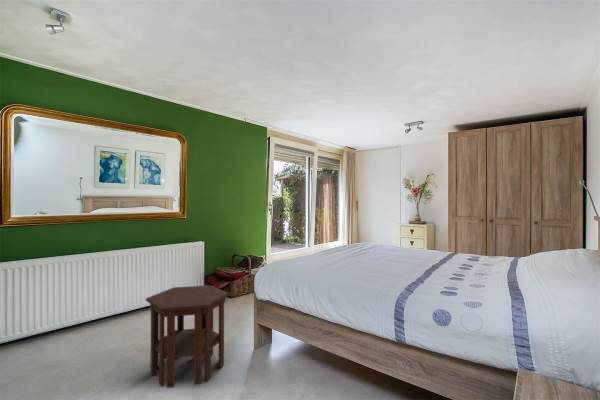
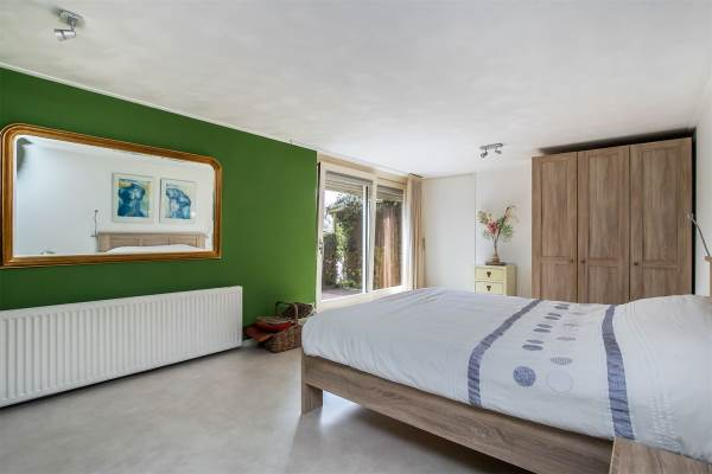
- side table [145,284,230,389]
